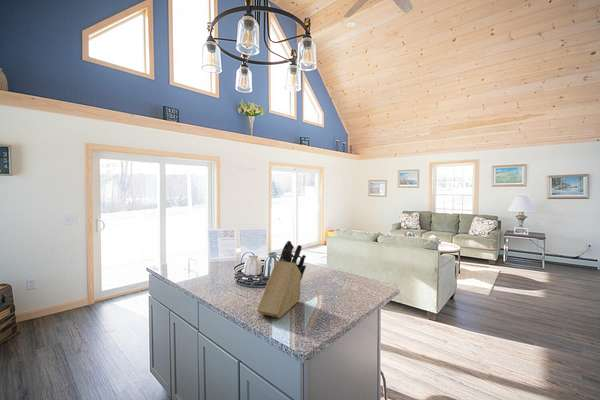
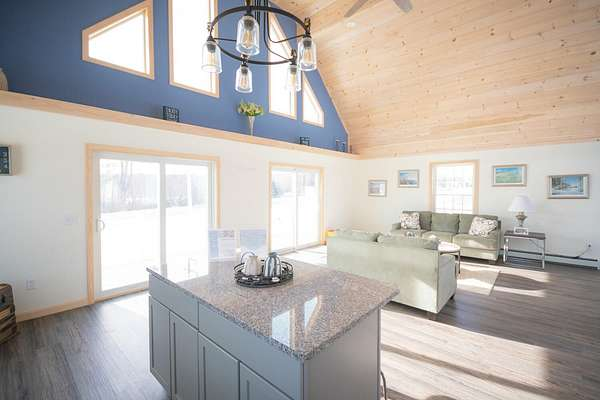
- knife block [256,240,307,319]
